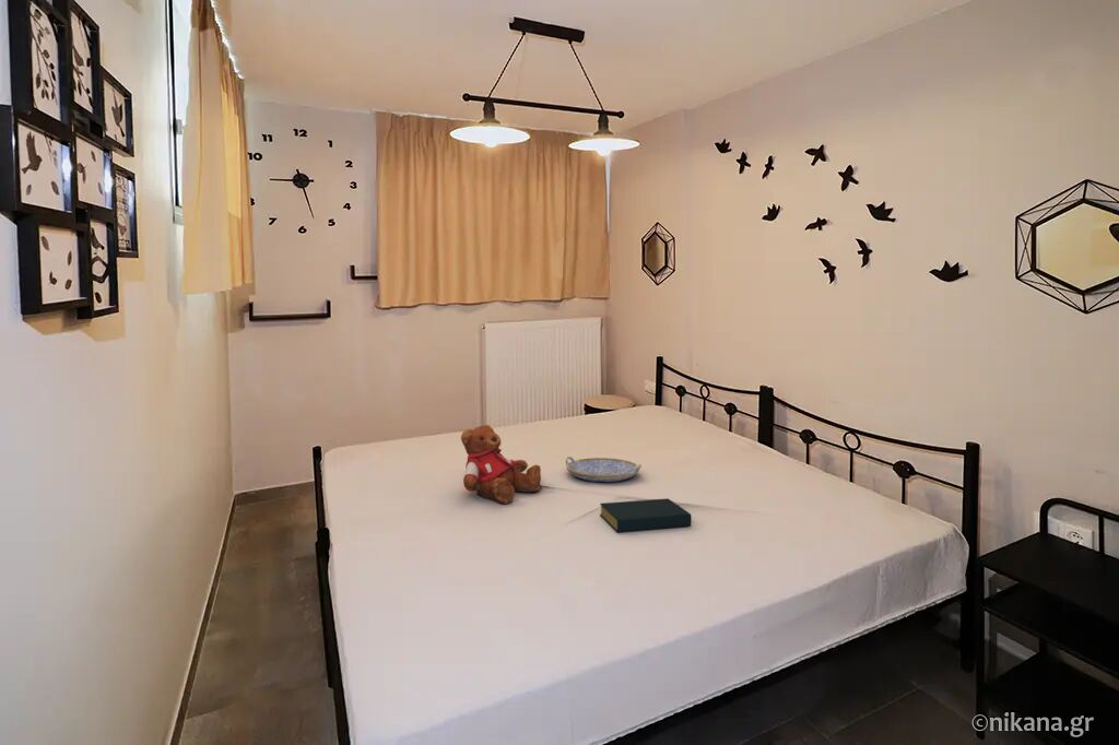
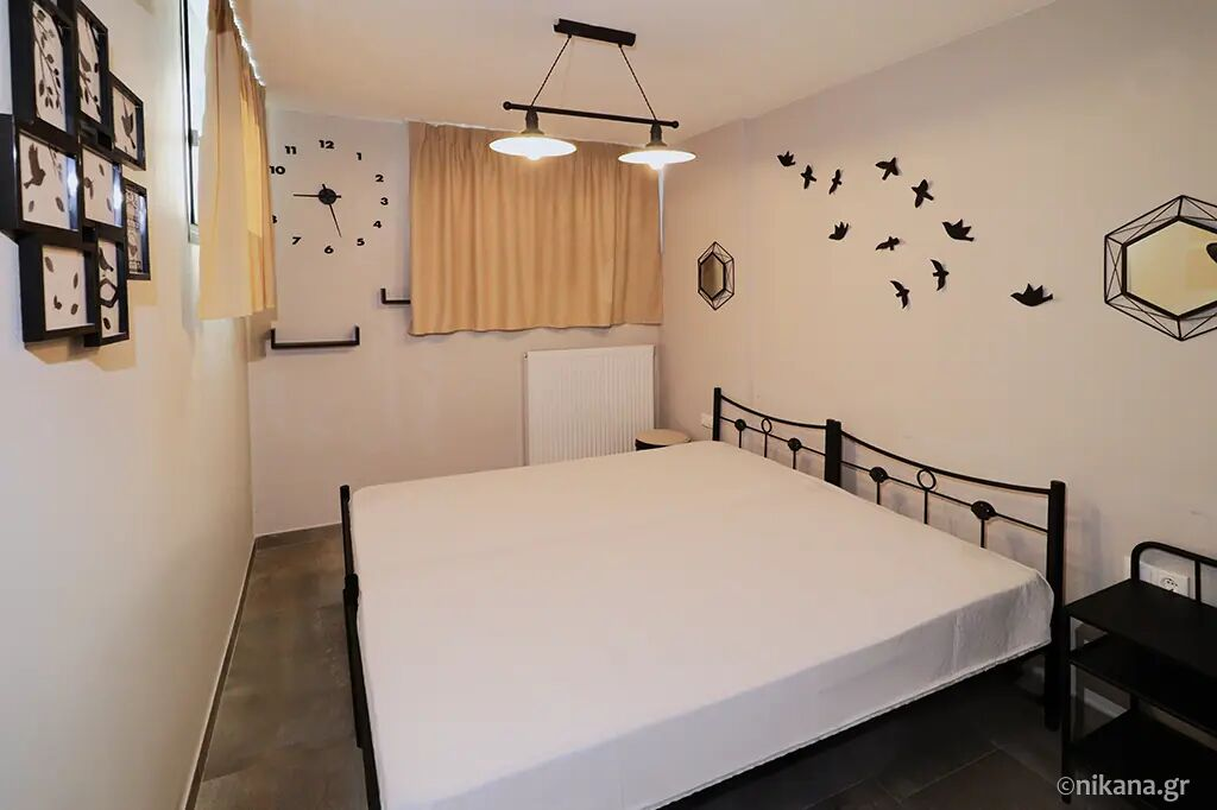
- teddy bear [460,424,542,505]
- hardback book [599,497,693,533]
- serving tray [565,456,643,483]
